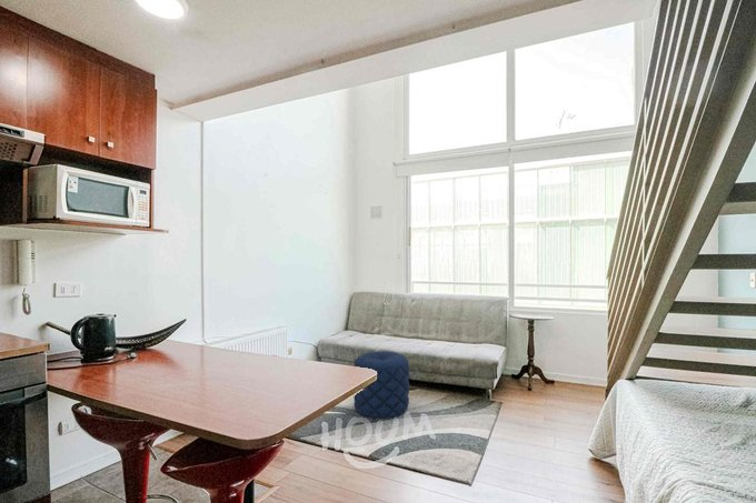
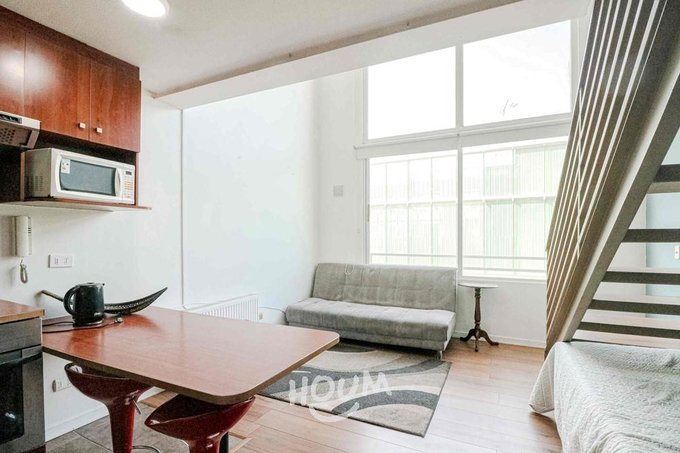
- pouf [352,350,410,420]
